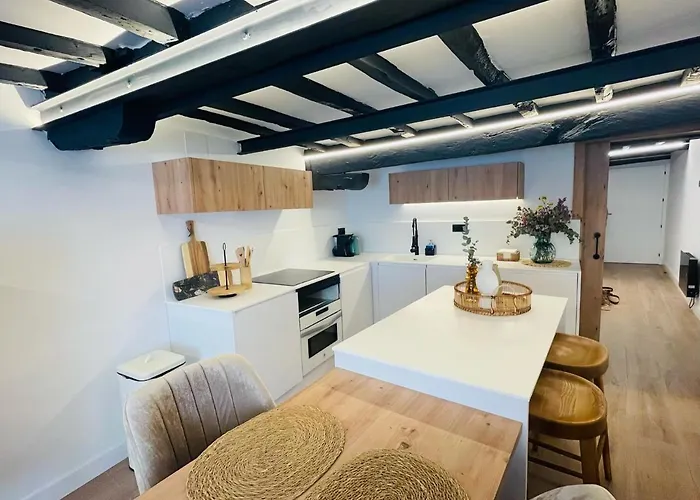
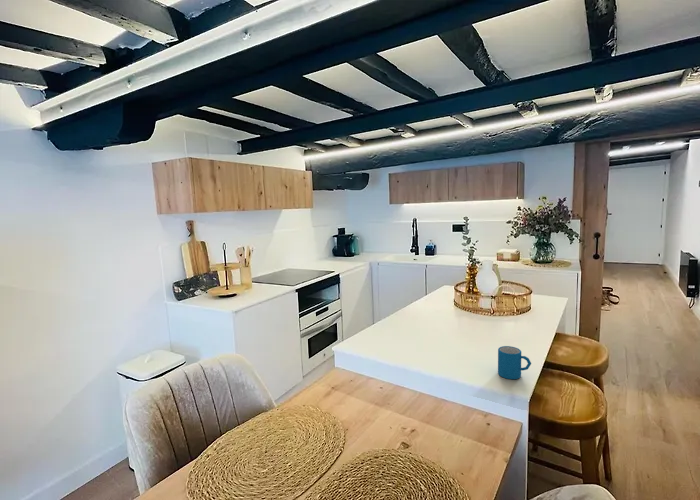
+ mug [497,345,532,380]
